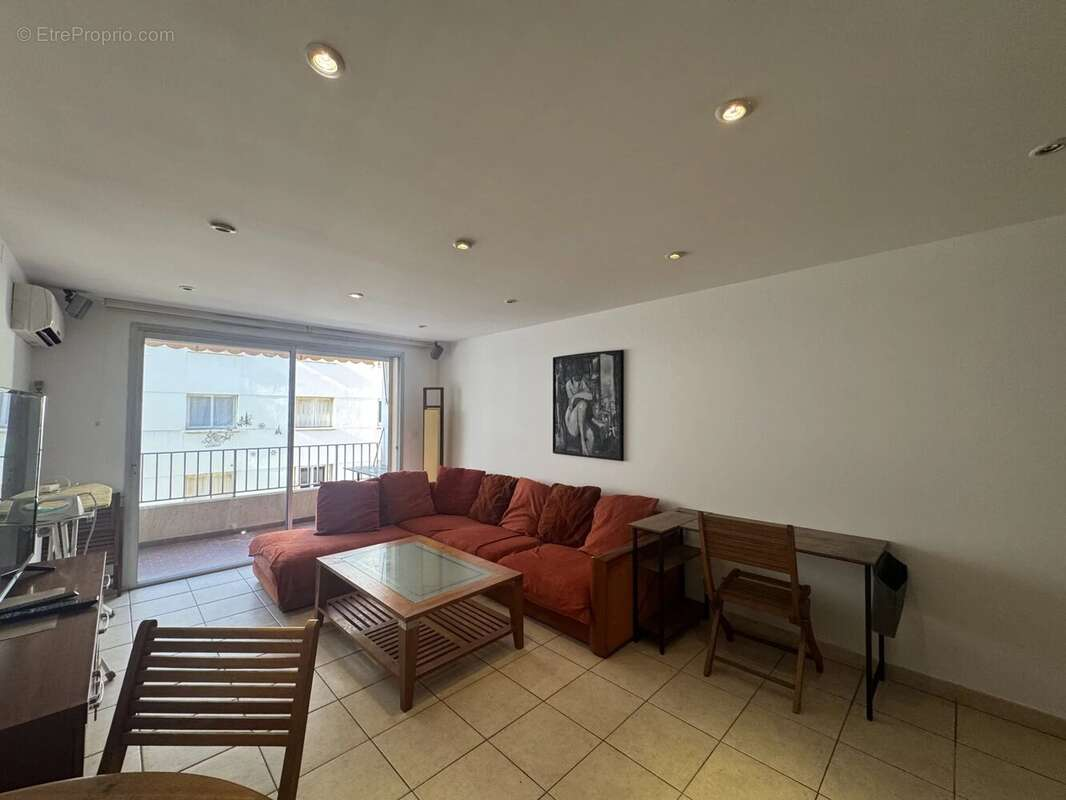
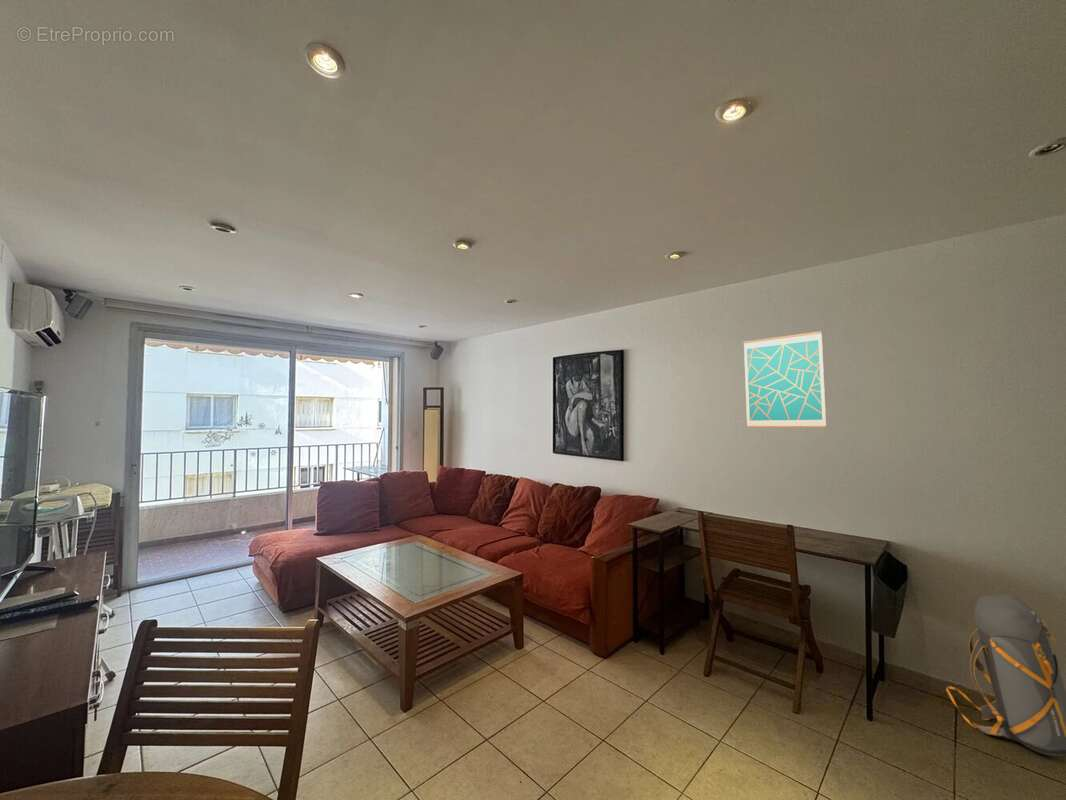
+ wall art [743,330,827,429]
+ backpack [945,594,1066,757]
